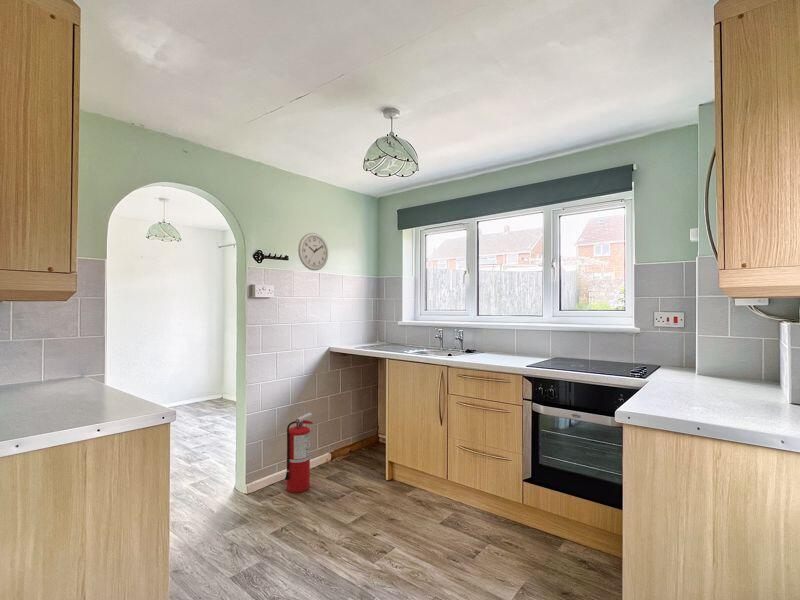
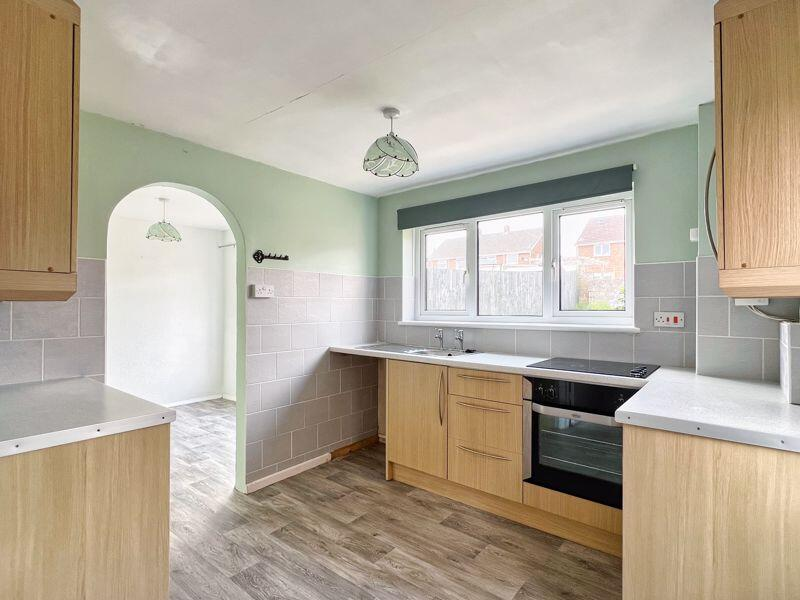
- wall clock [297,232,329,272]
- fire extinguisher [284,412,314,493]
